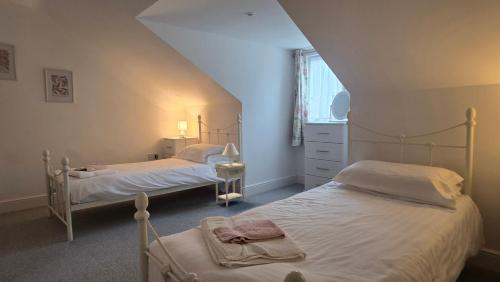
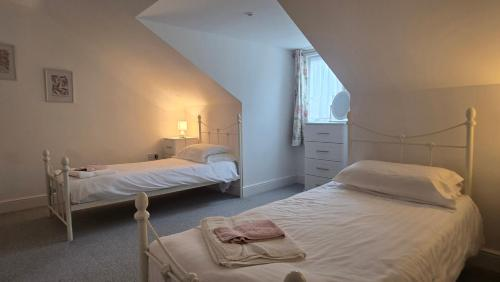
- nightstand [213,161,248,208]
- table lamp [221,142,240,166]
